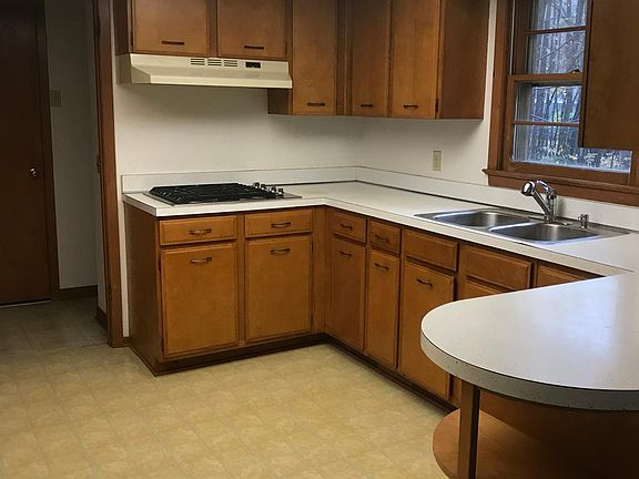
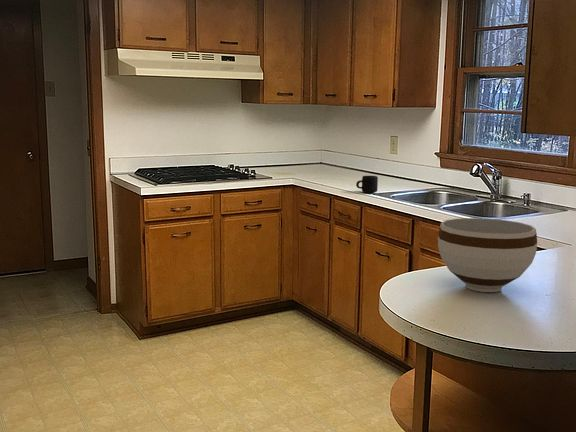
+ mug [355,175,379,194]
+ bowl [437,217,538,293]
